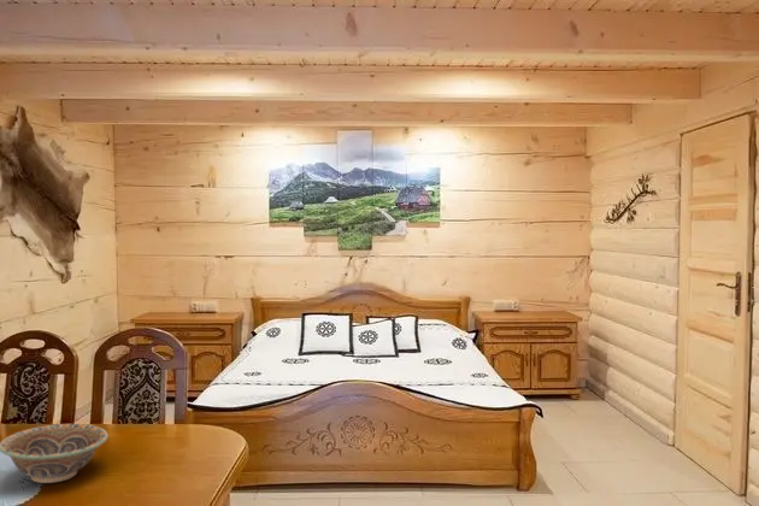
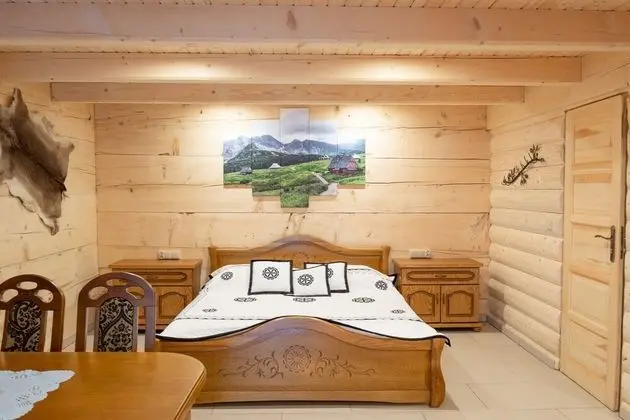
- decorative bowl [0,423,110,484]
